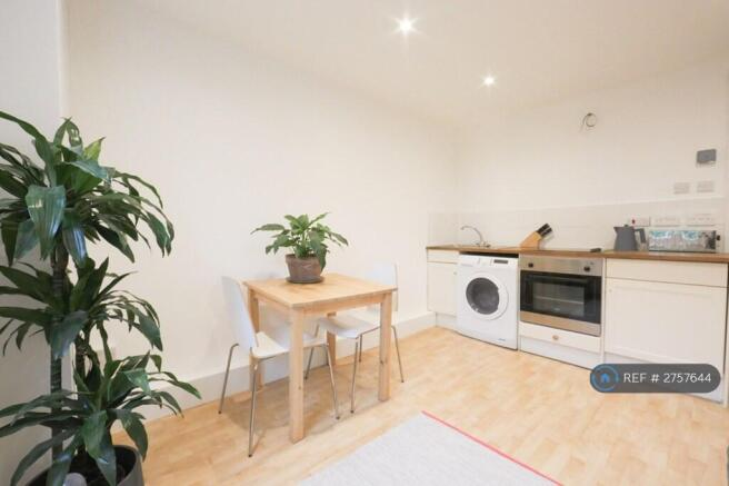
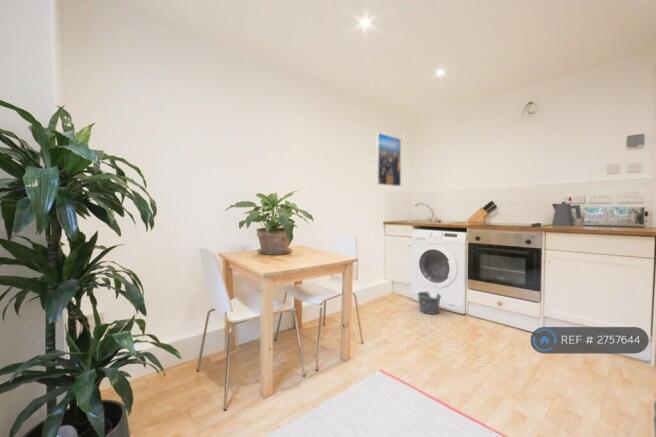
+ bucket [416,283,442,315]
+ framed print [375,132,402,187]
